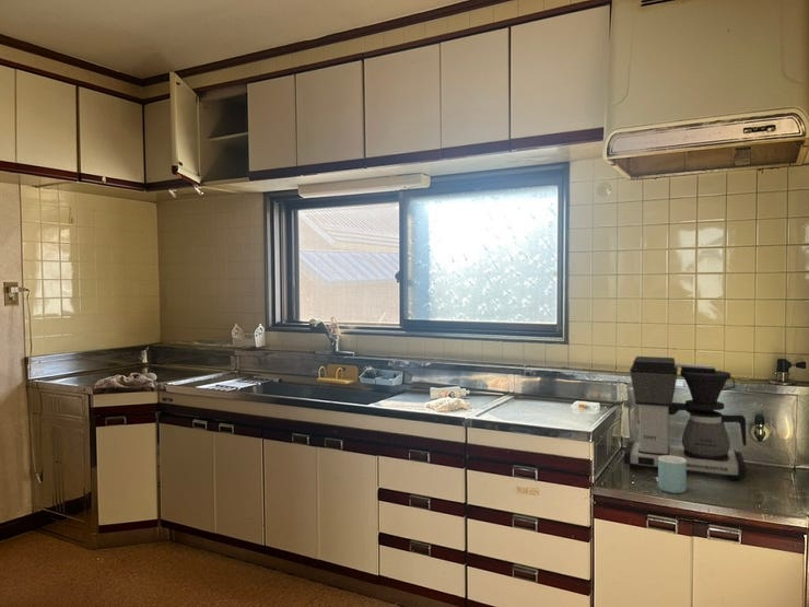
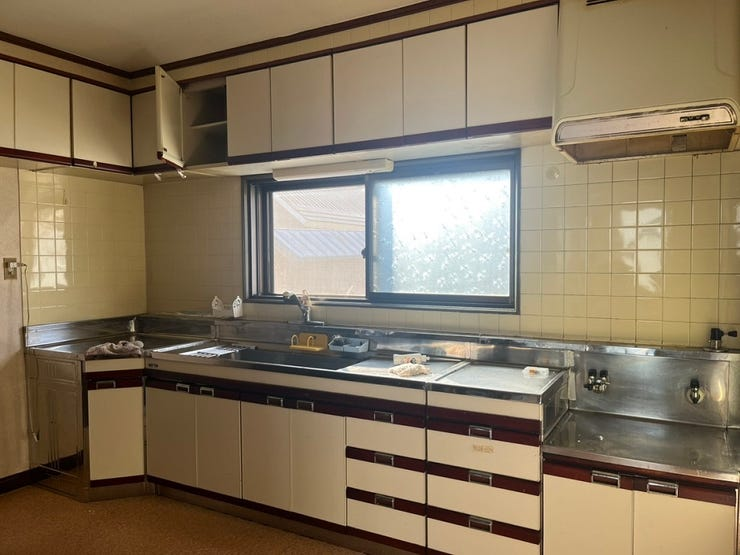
- mug [657,455,688,494]
- coffee maker [623,355,748,481]
